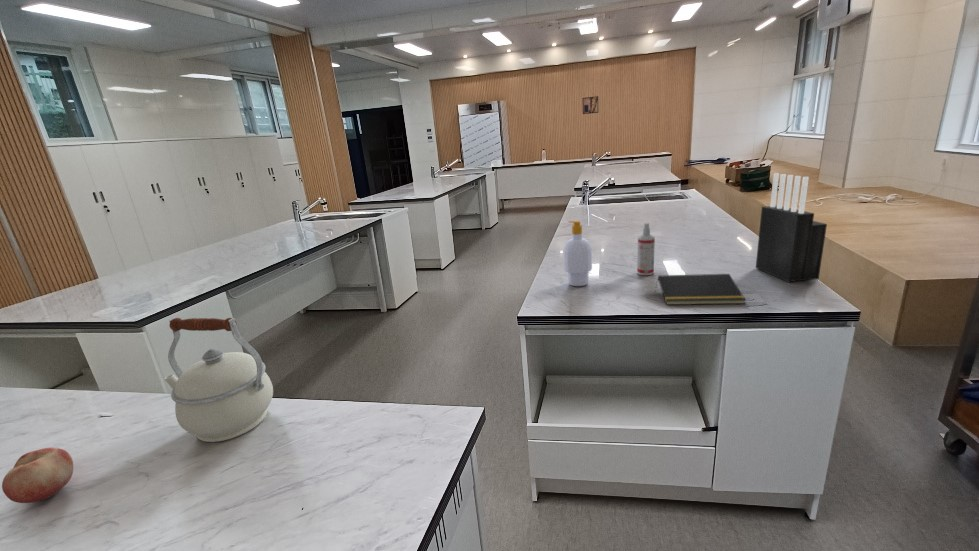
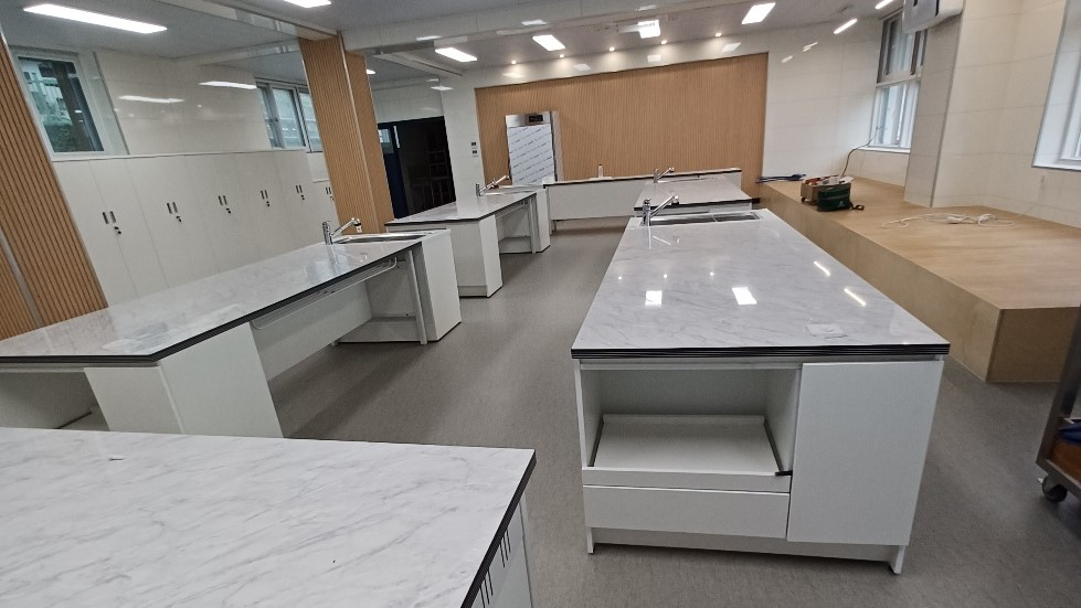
- knife block [755,172,828,284]
- wall art [581,95,599,115]
- kettle [163,317,274,443]
- fruit [1,446,74,504]
- spray bottle [636,222,656,276]
- notepad [655,273,747,306]
- soap bottle [563,220,593,287]
